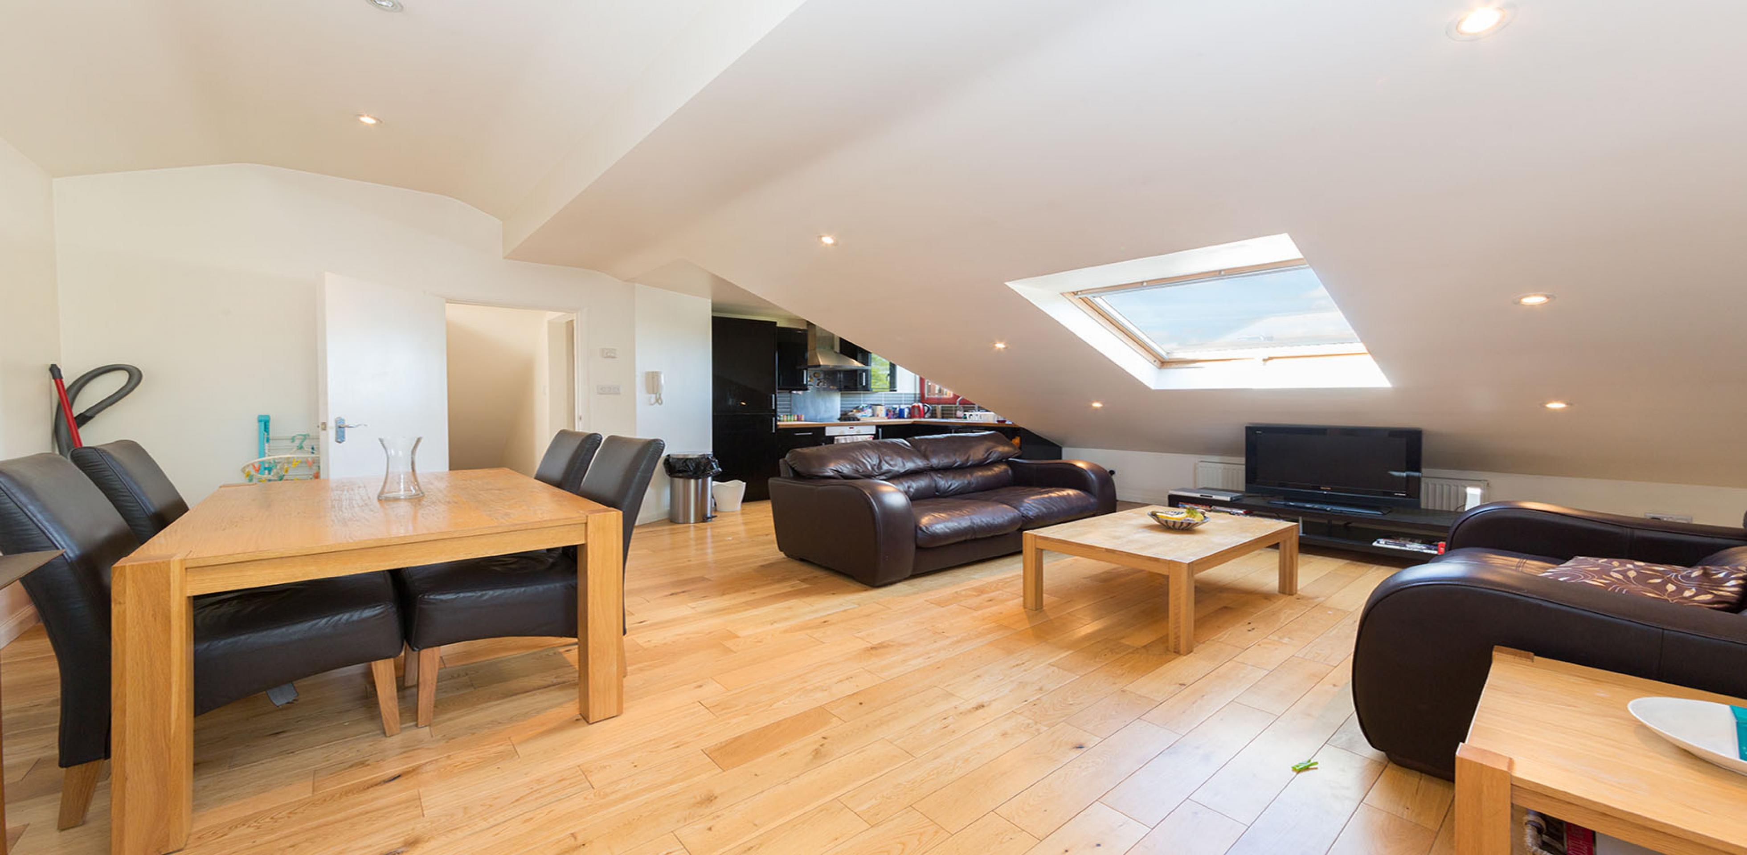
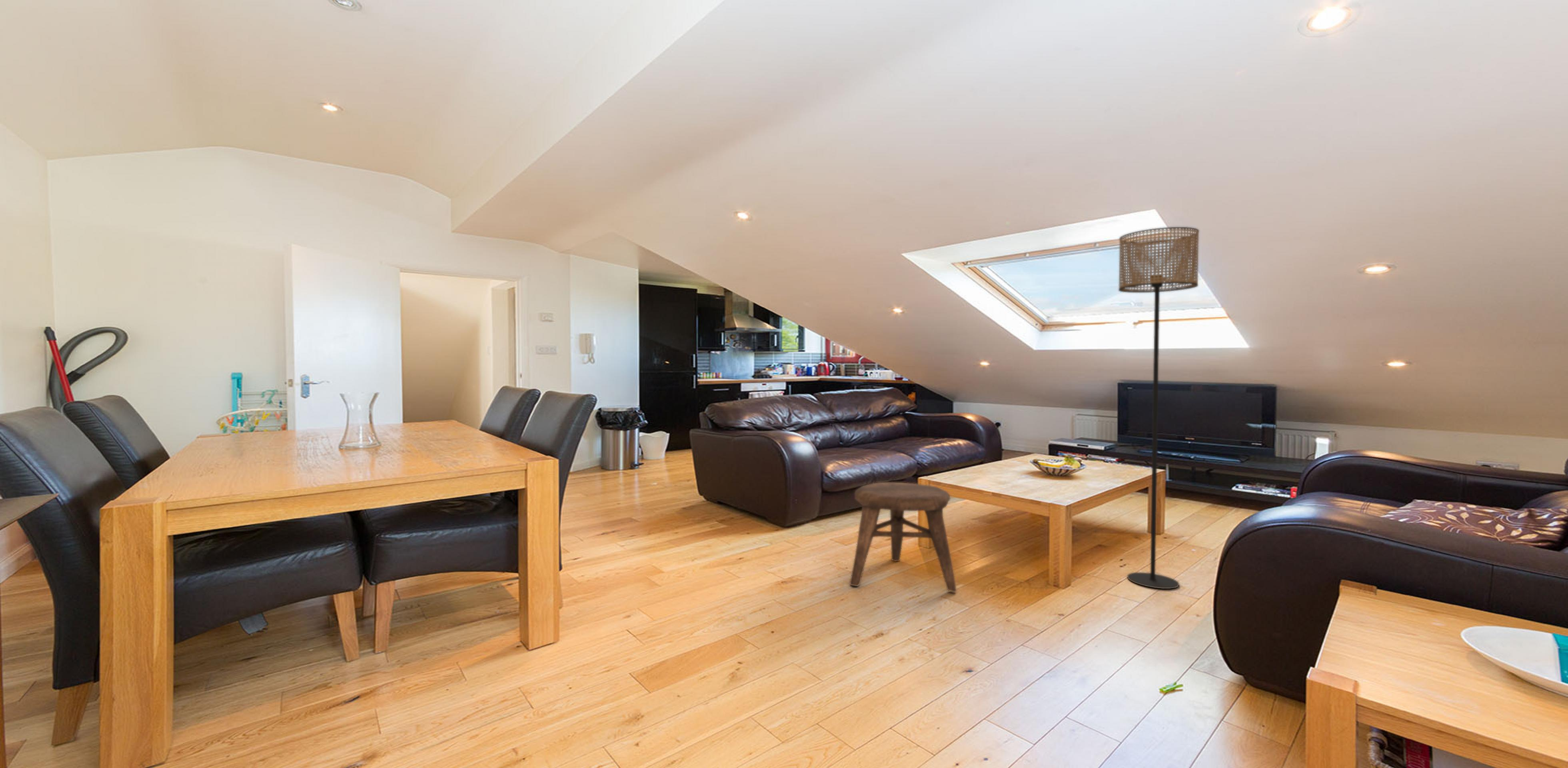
+ stool [849,482,957,592]
+ floor lamp [1118,226,1200,589]
